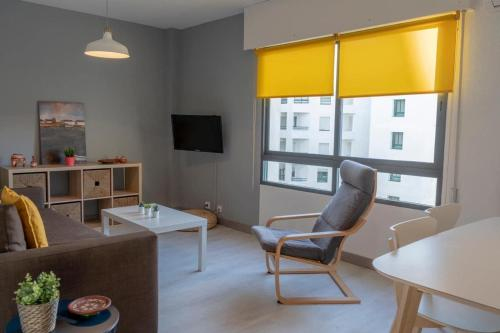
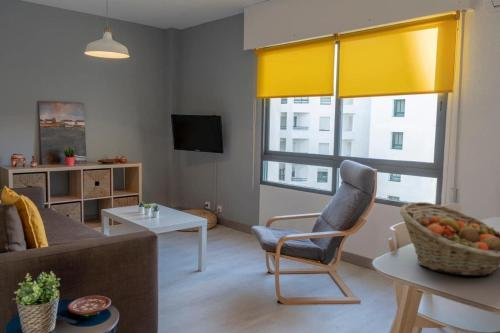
+ fruit basket [399,201,500,277]
